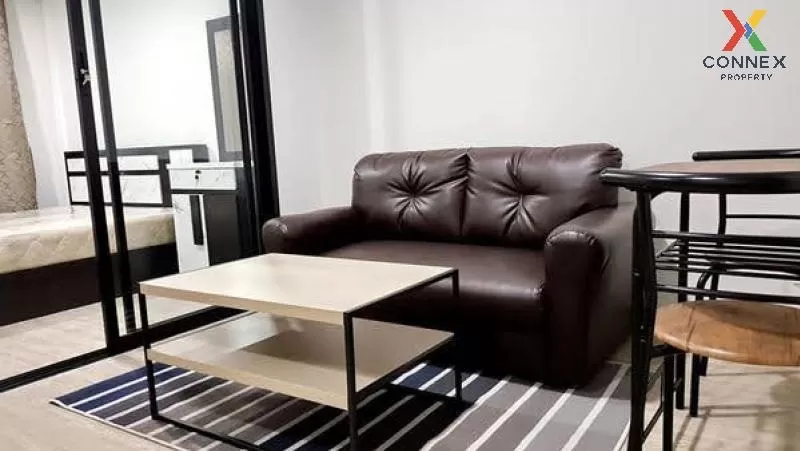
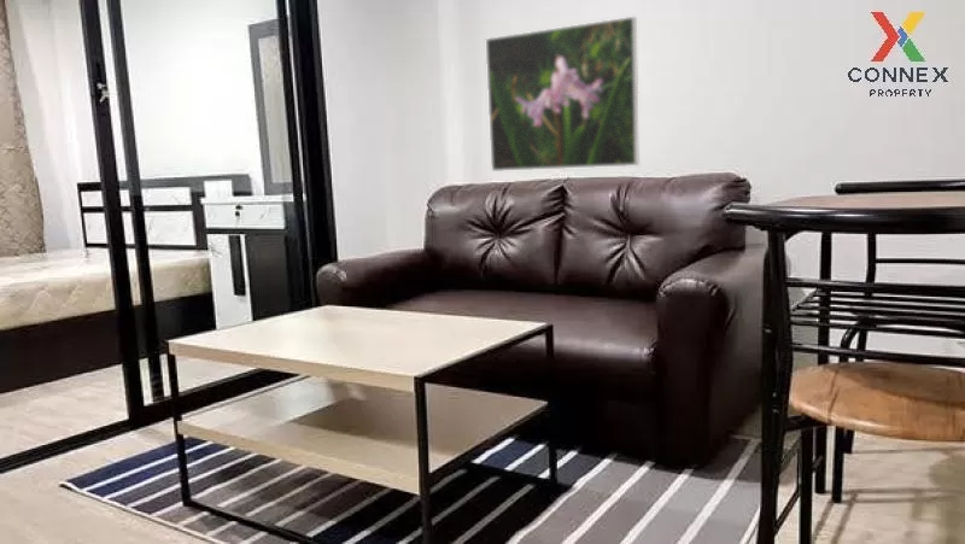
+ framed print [485,16,641,172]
